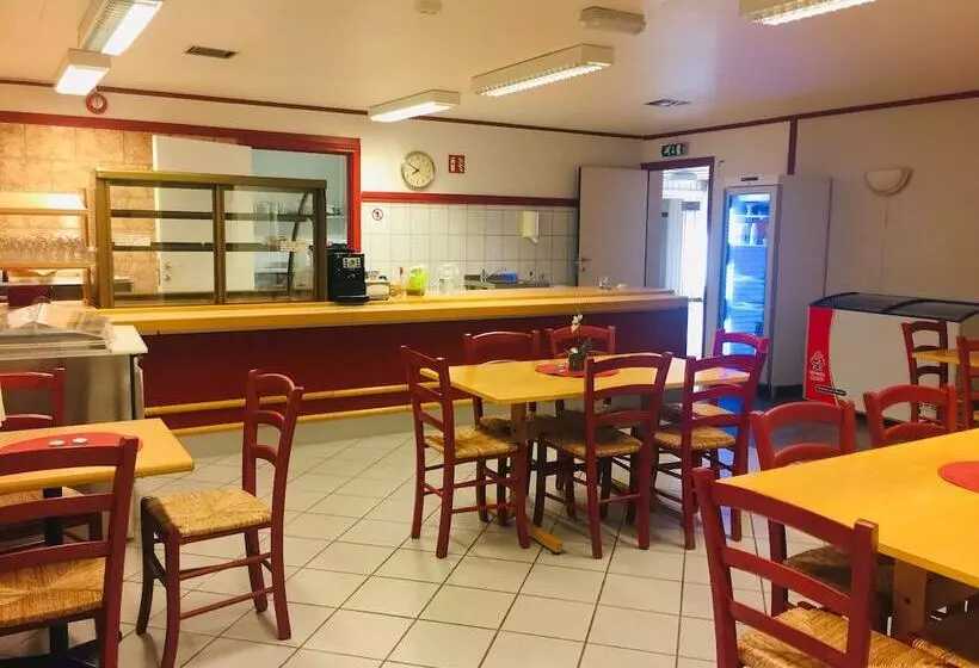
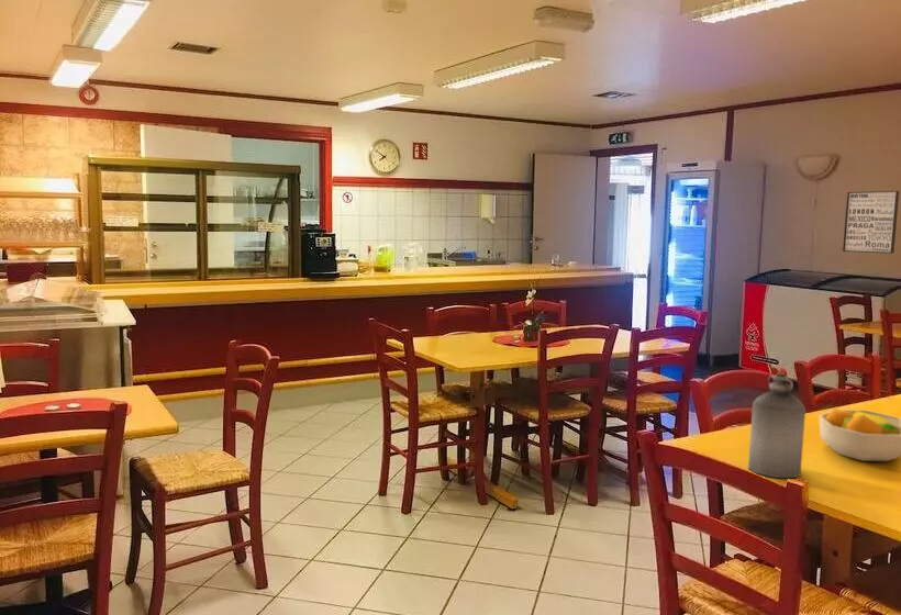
+ bottle [747,371,807,479]
+ wall art [842,190,900,255]
+ fruit bowl [817,407,901,462]
